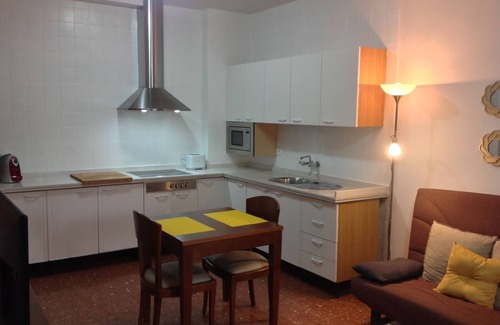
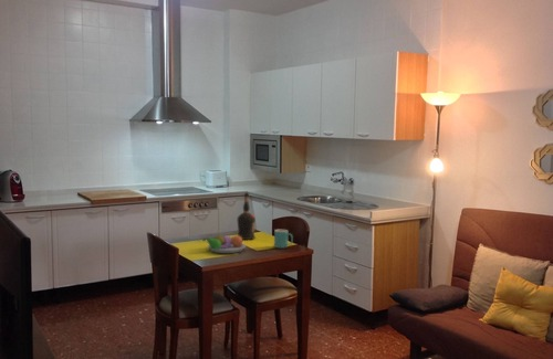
+ fruit bowl [202,233,247,254]
+ liquor bottle [237,192,257,241]
+ mug [273,229,294,250]
